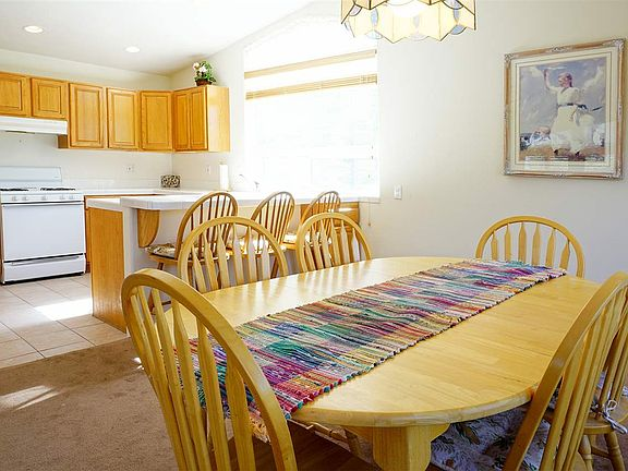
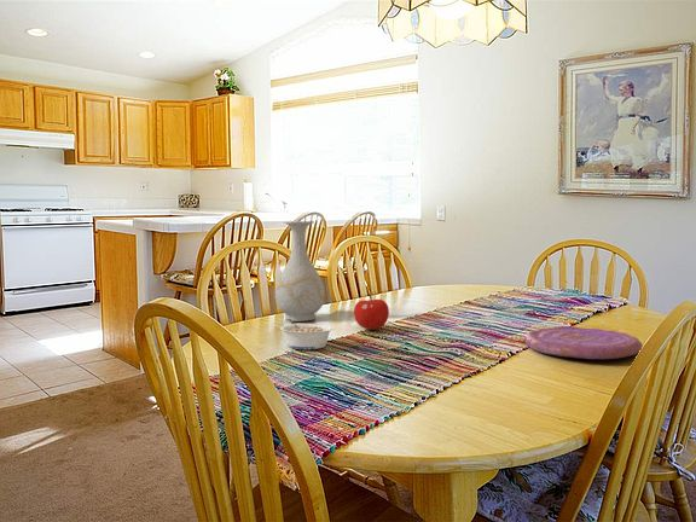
+ legume [279,319,335,350]
+ vase [274,220,326,323]
+ plate [523,325,643,360]
+ fruit [353,294,390,331]
